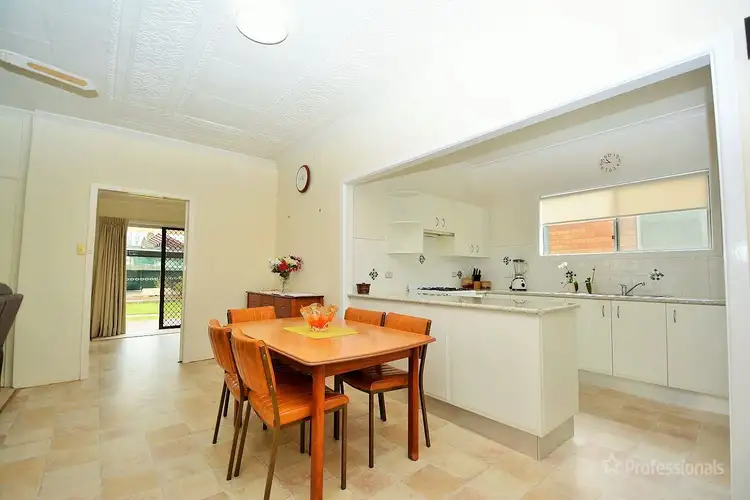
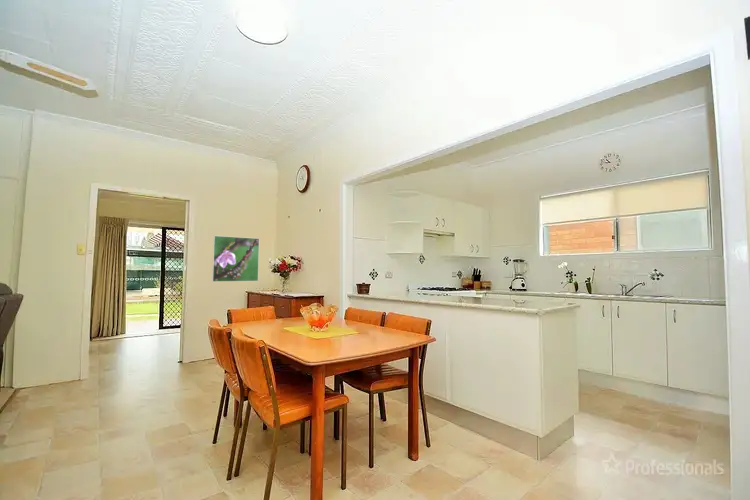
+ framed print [211,235,260,283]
